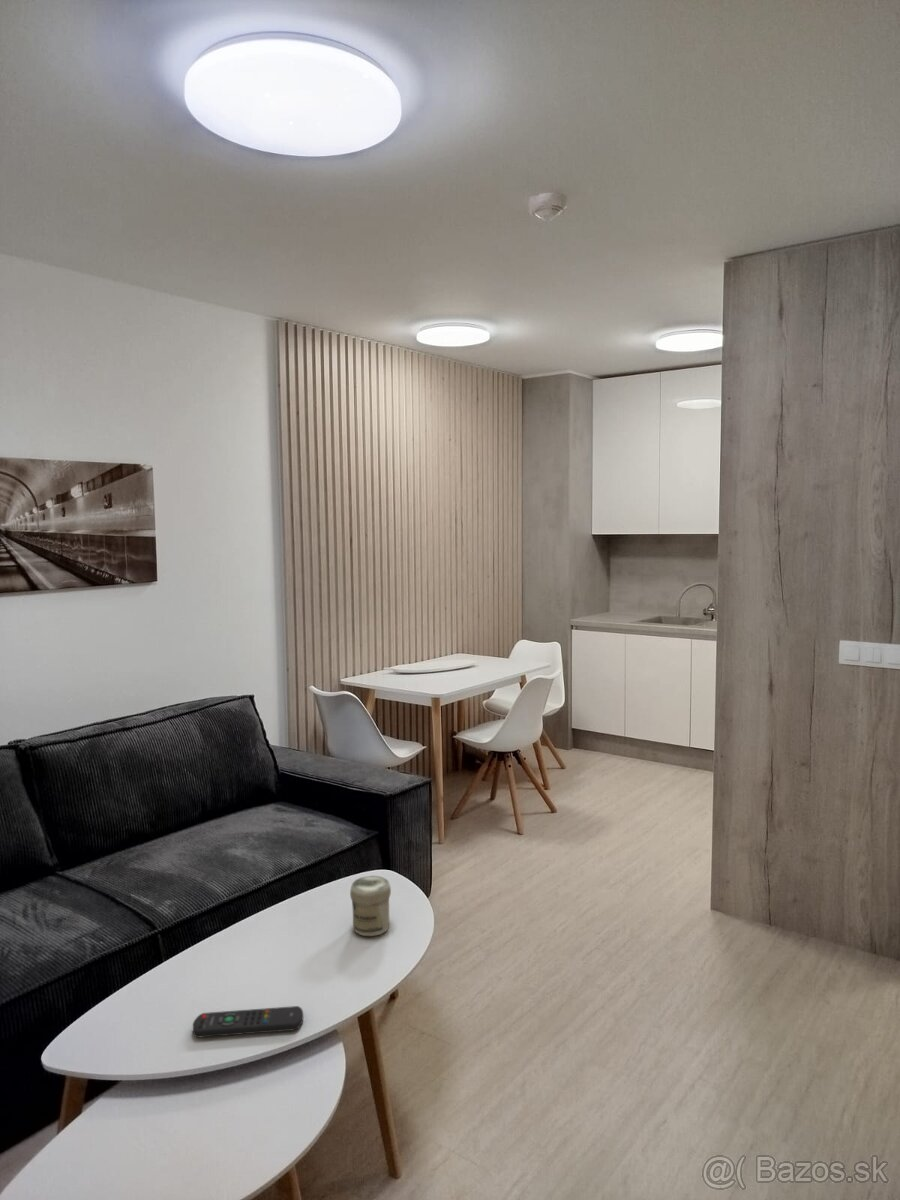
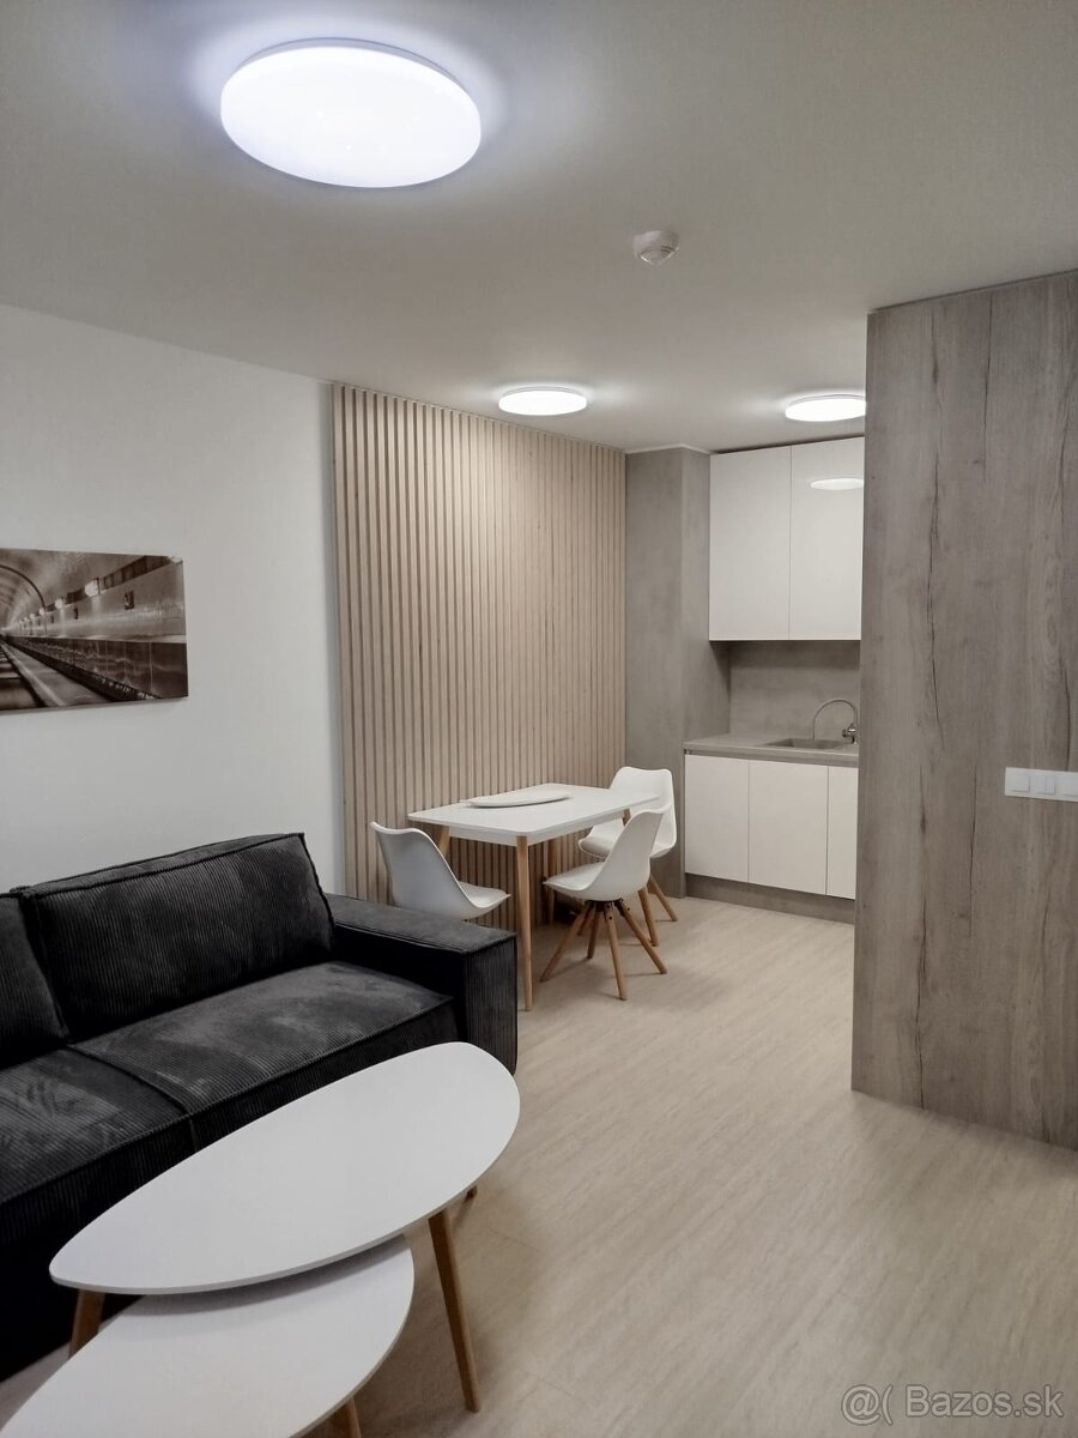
- remote control [192,1005,304,1039]
- jar [349,875,392,937]
